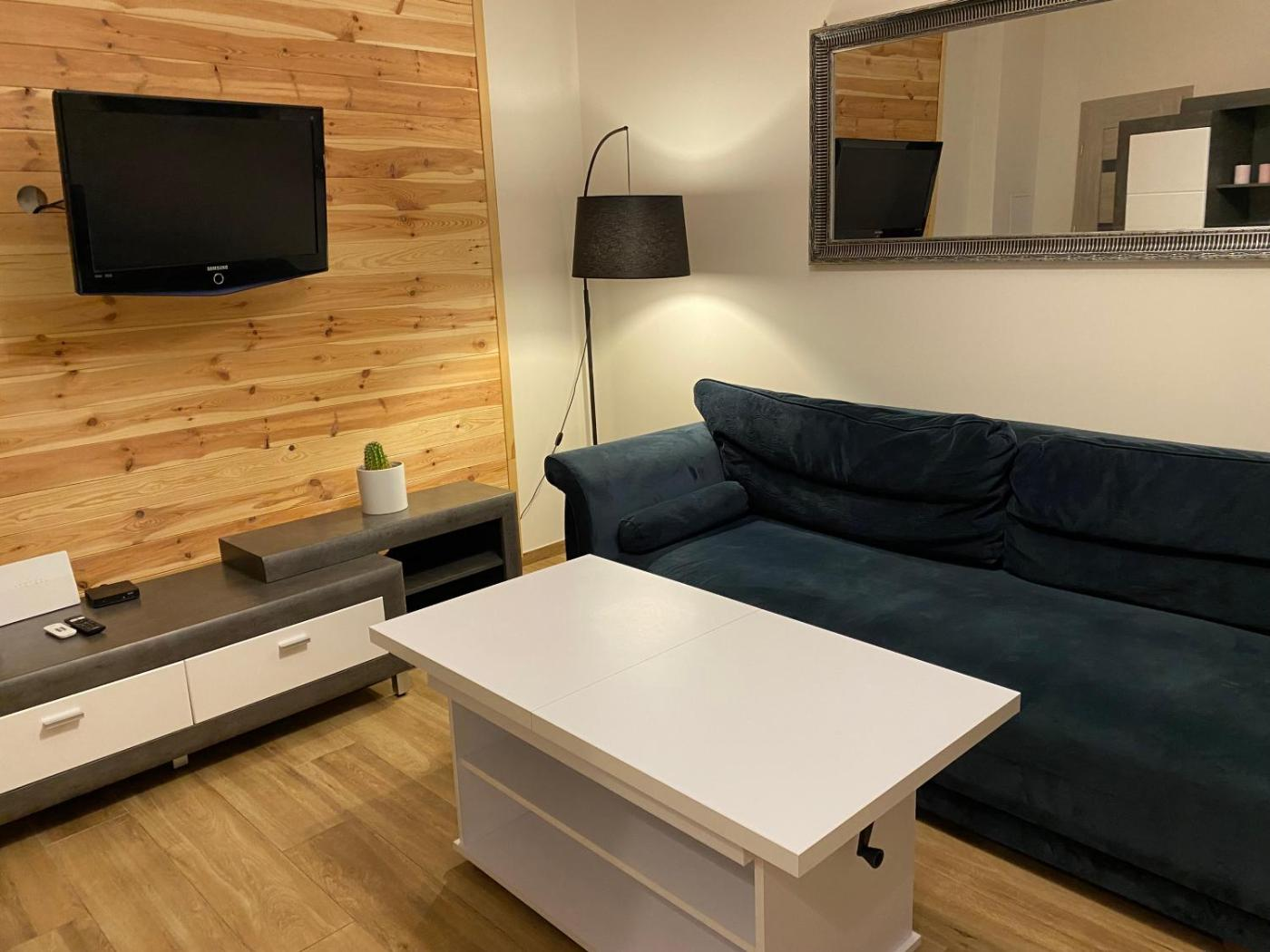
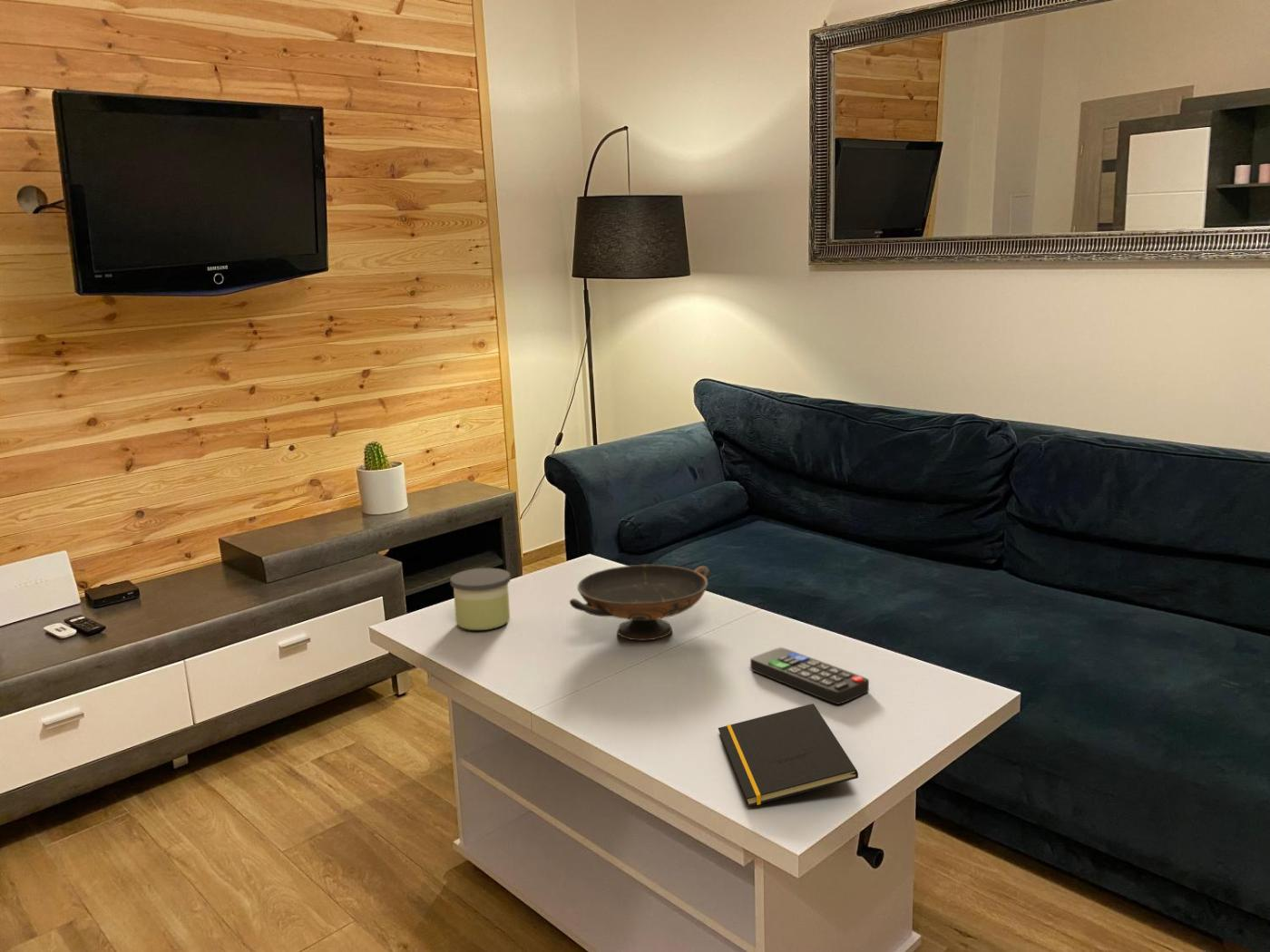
+ decorative bowl [569,564,711,641]
+ notepad [718,703,859,808]
+ remote control [749,646,870,705]
+ candle [449,568,512,631]
